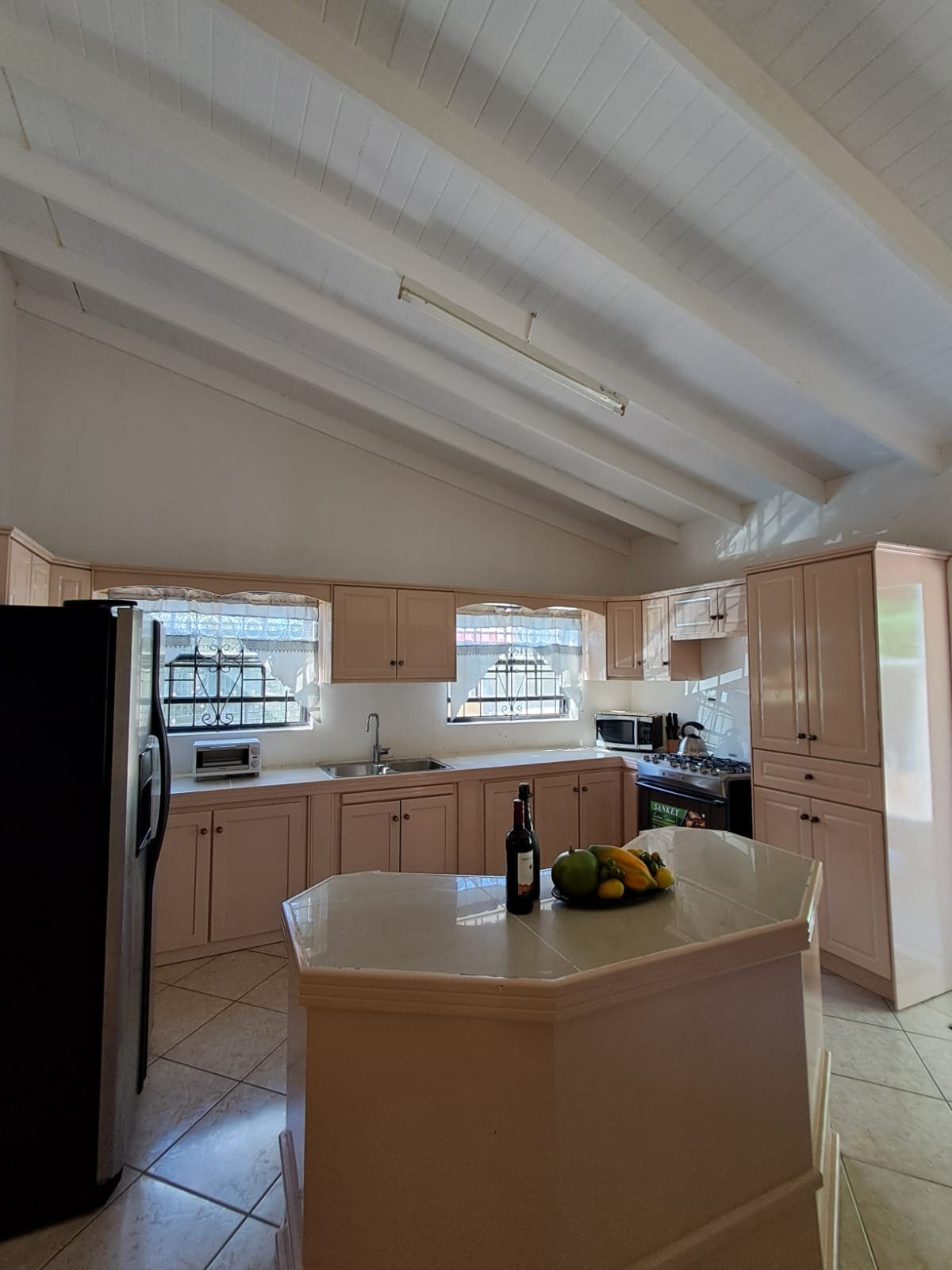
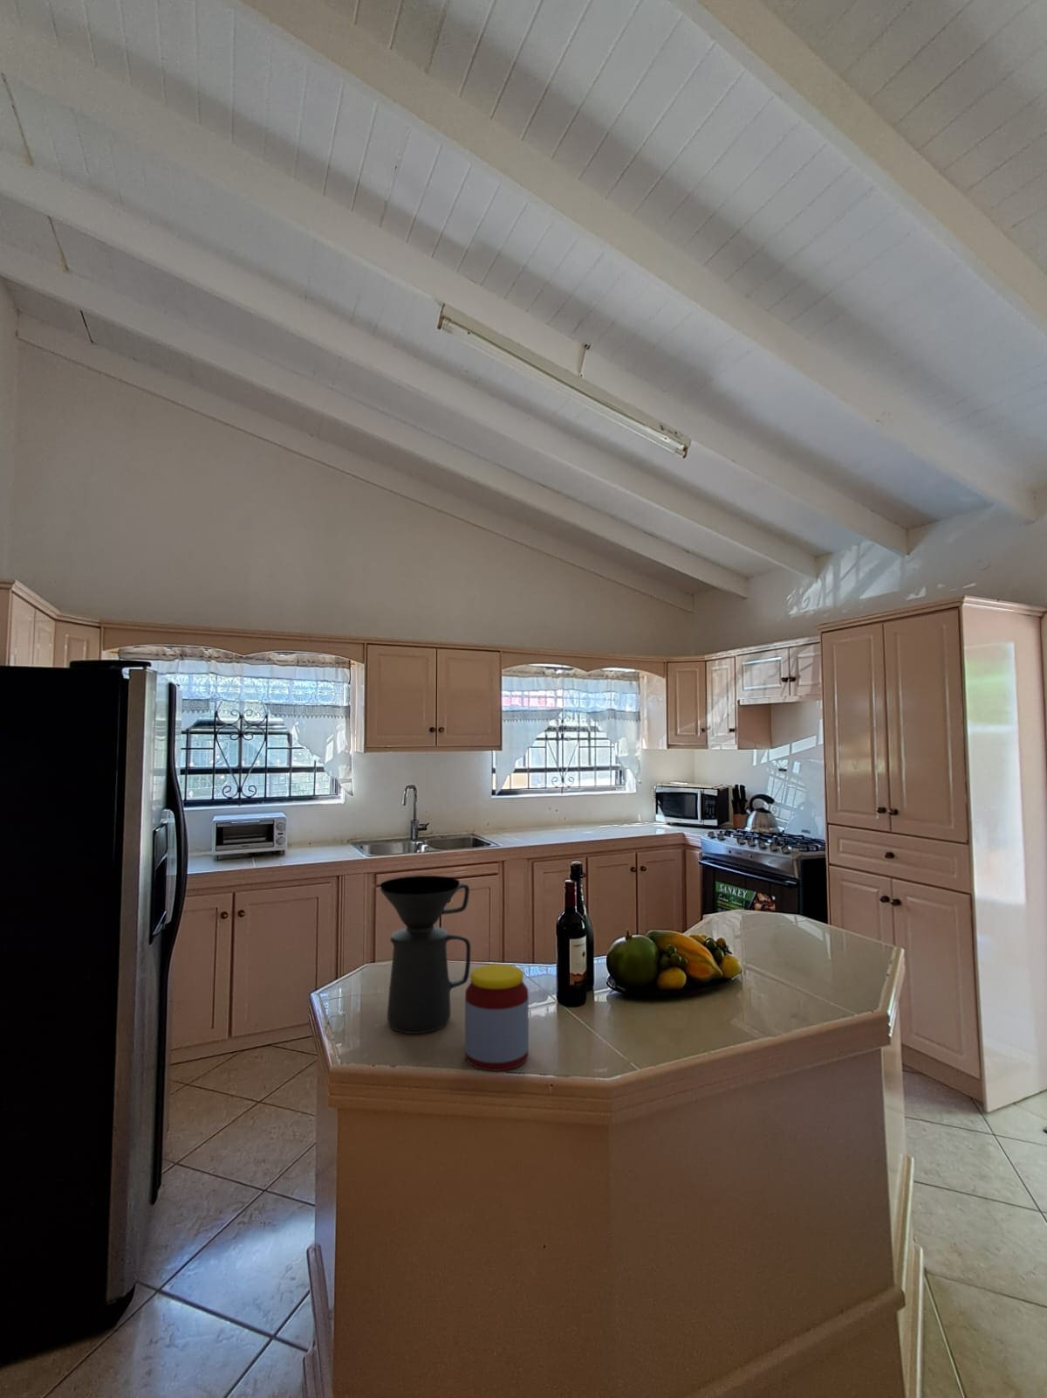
+ jar [464,963,530,1072]
+ coffee maker [378,875,471,1035]
